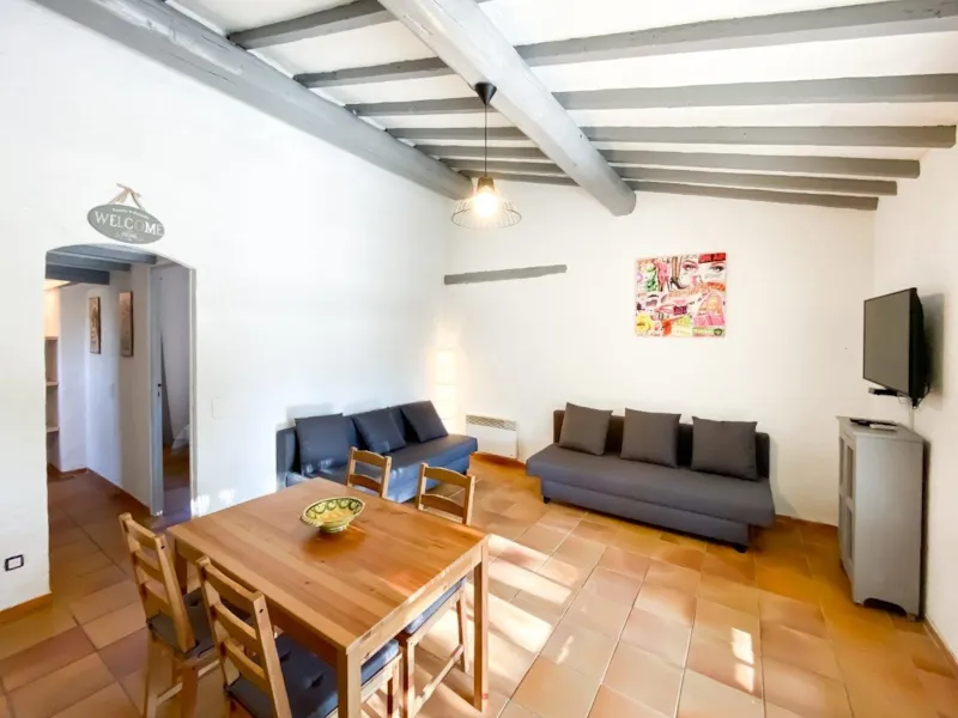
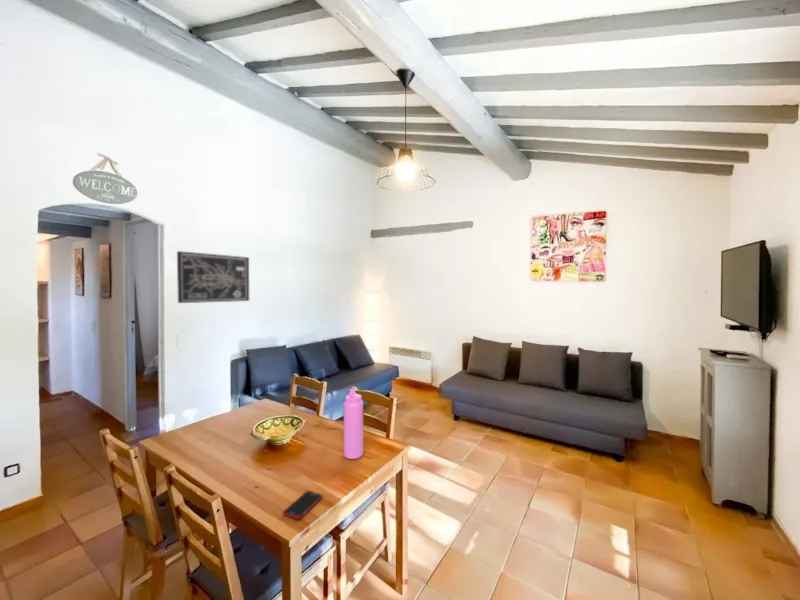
+ wall art [176,250,250,304]
+ water bottle [343,388,364,460]
+ cell phone [282,490,323,520]
